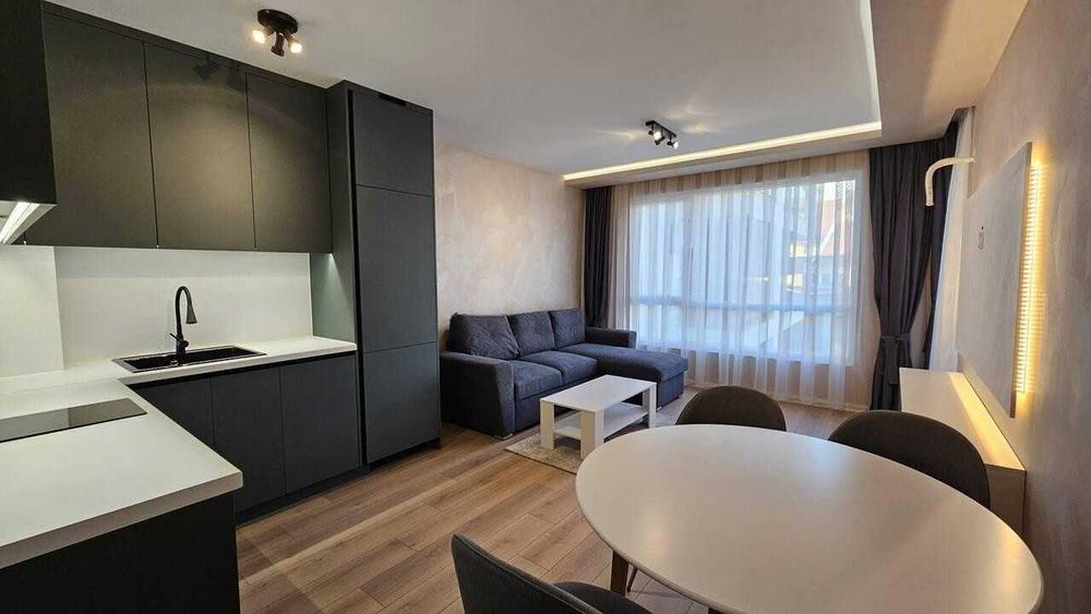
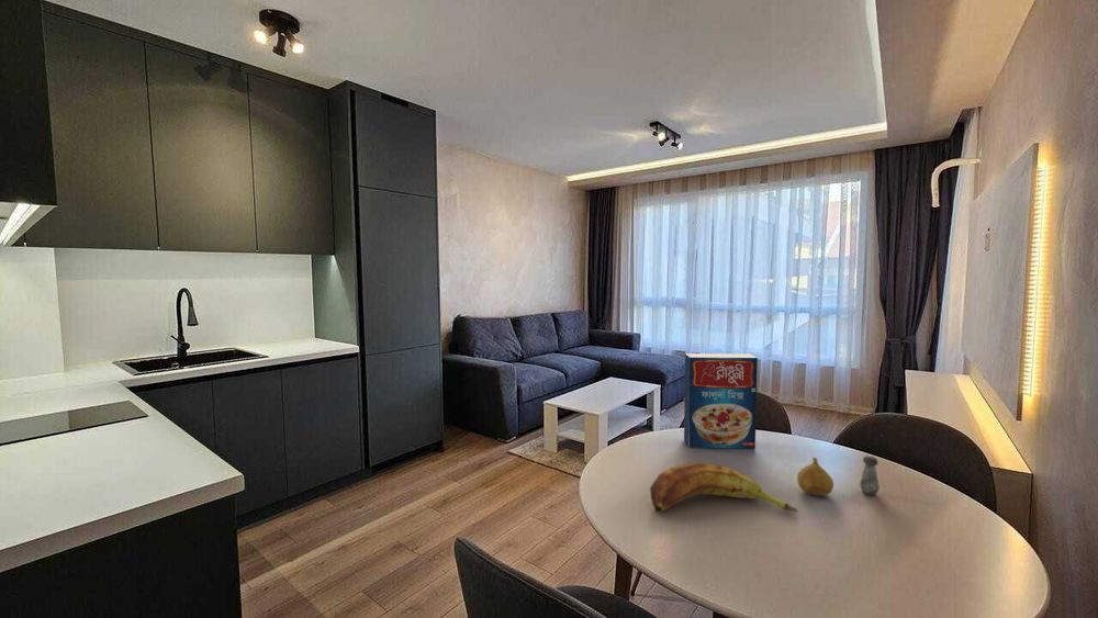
+ fruit [796,457,834,496]
+ banana [649,462,799,514]
+ salt shaker [859,454,881,496]
+ cereal box [683,352,759,450]
